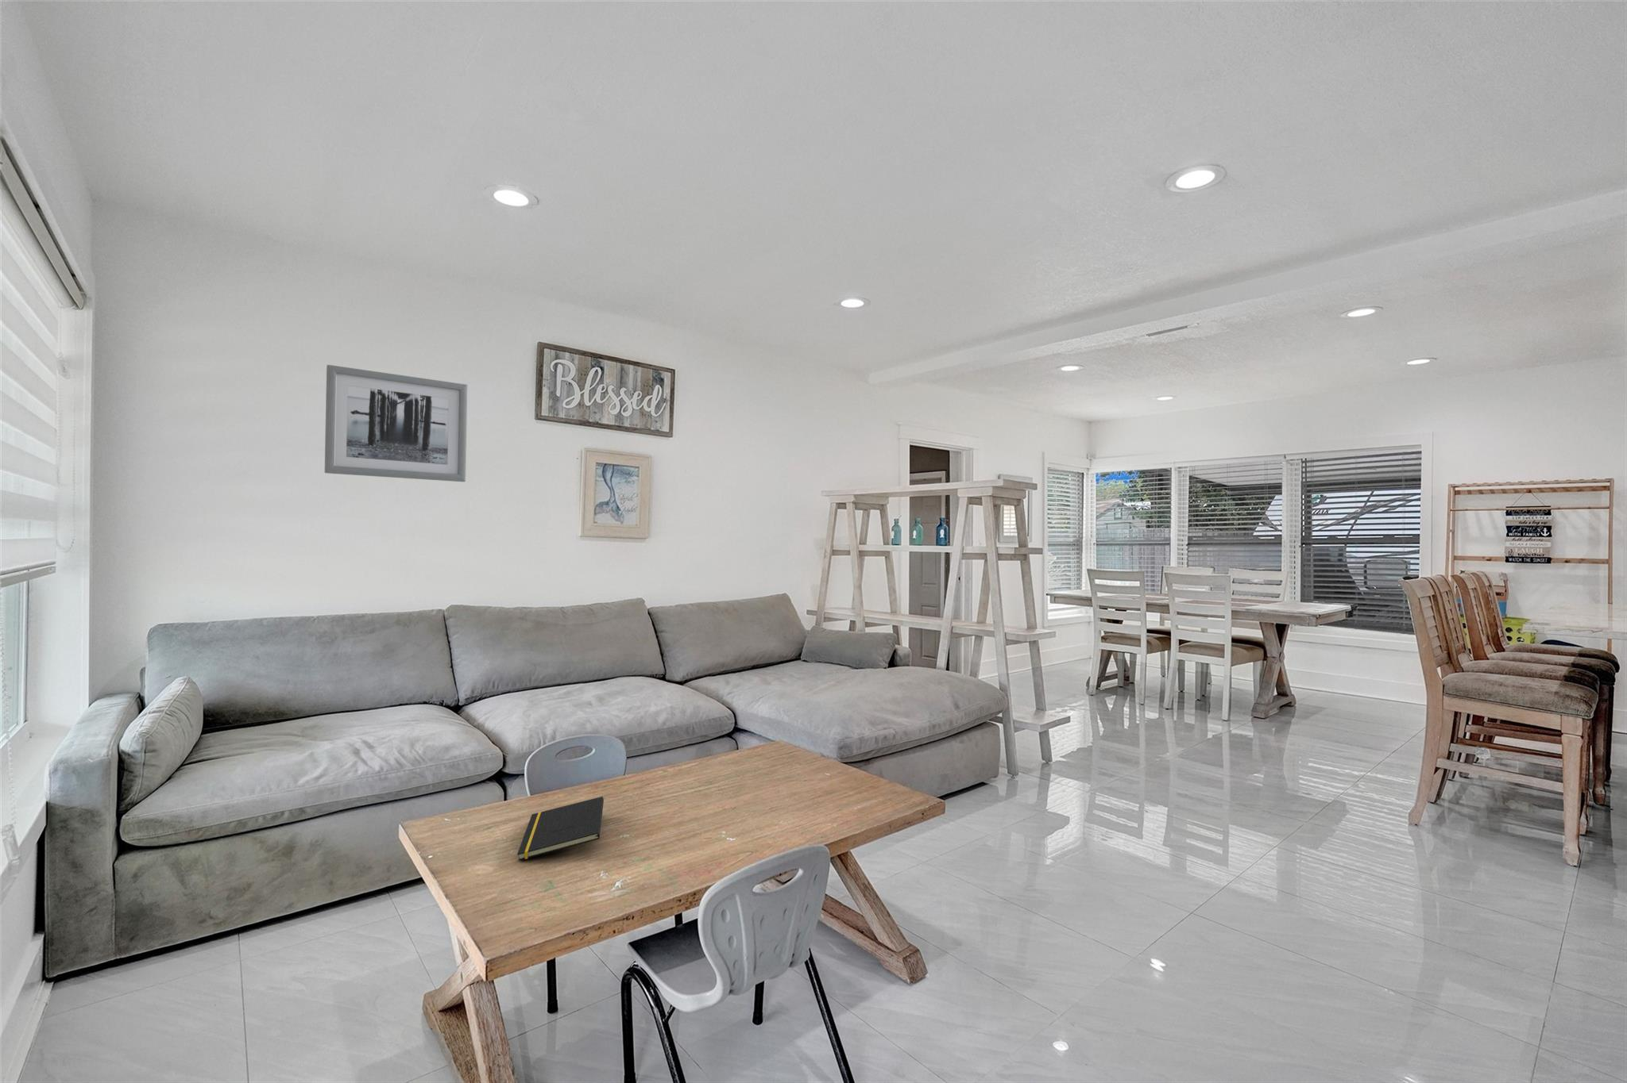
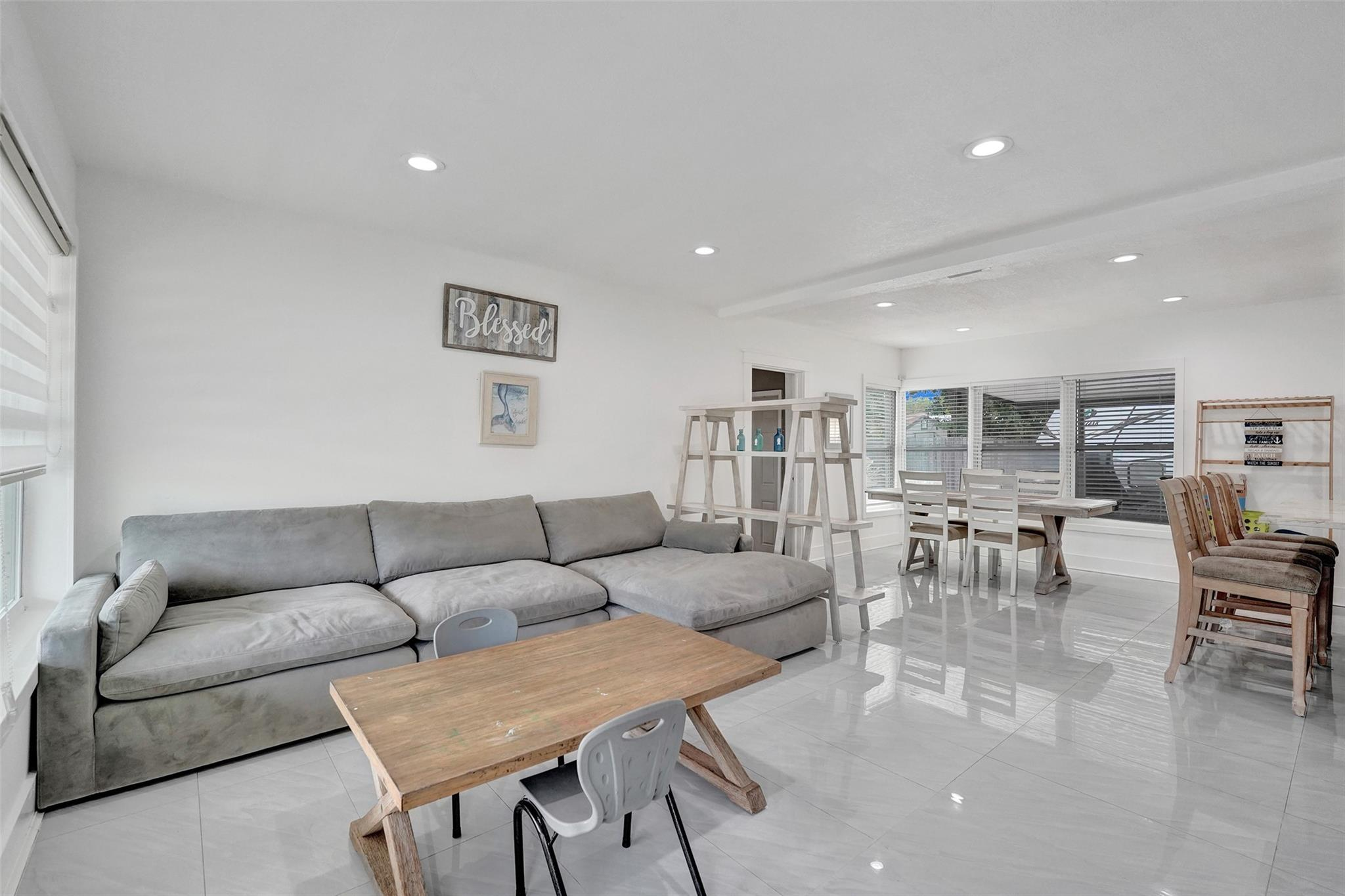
- notepad [517,795,605,861]
- wall art [324,364,468,482]
